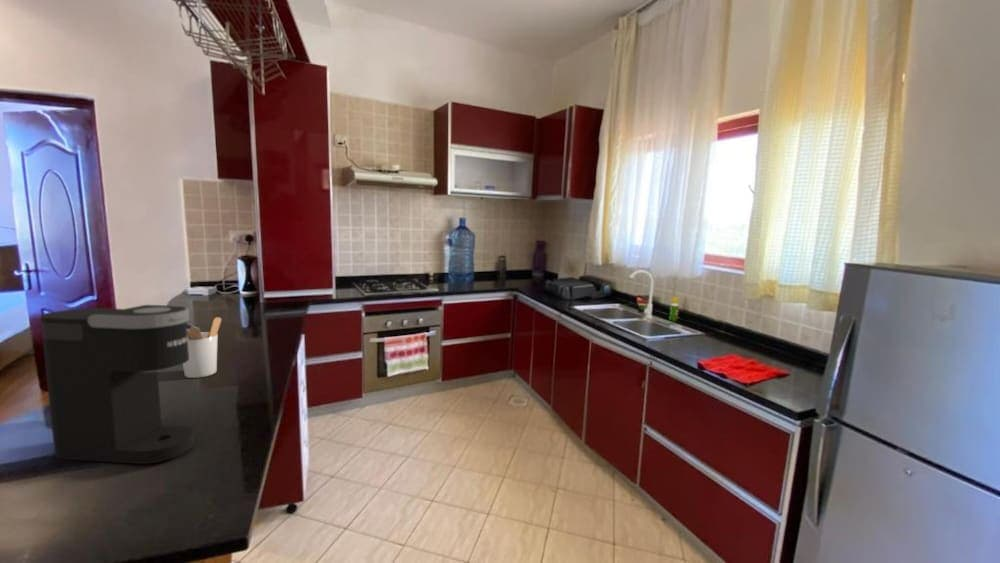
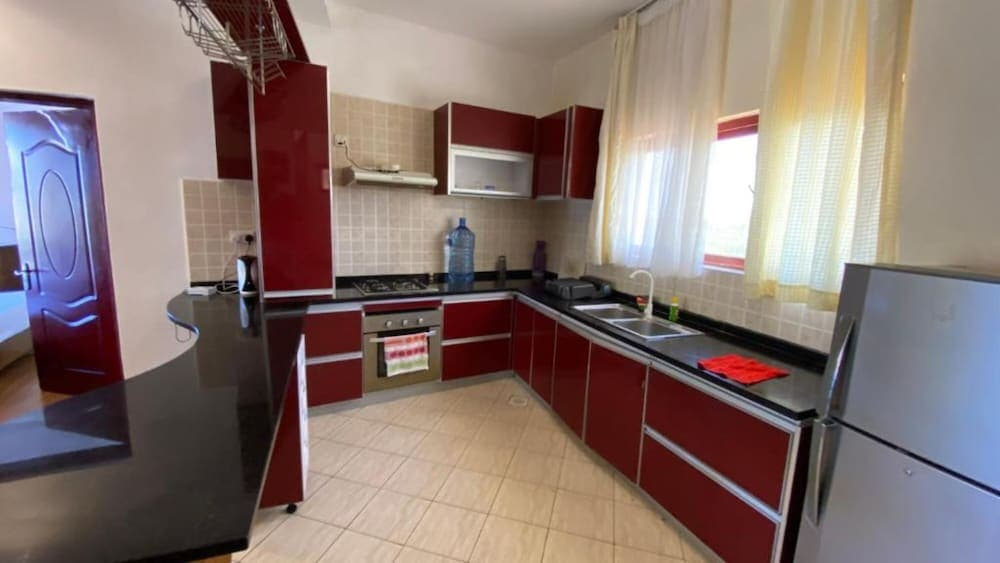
- coffee maker [39,304,195,465]
- utensil holder [182,316,222,379]
